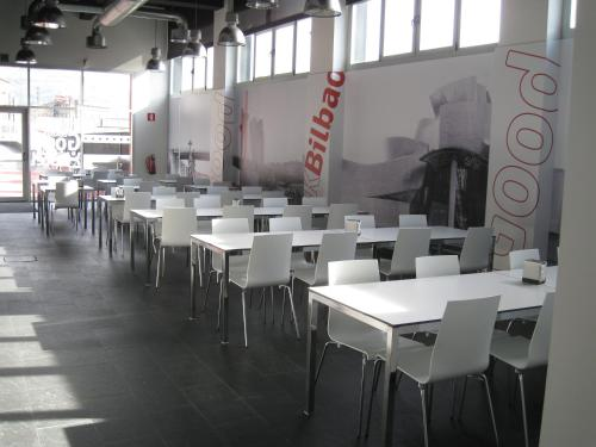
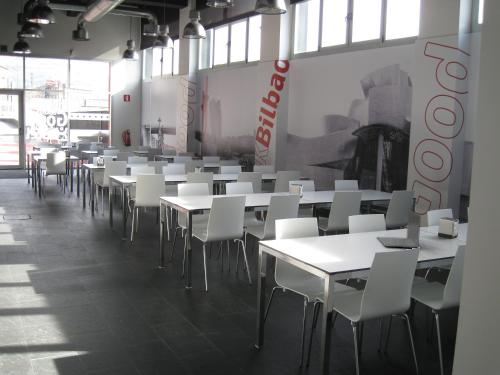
+ laptop [376,209,422,249]
